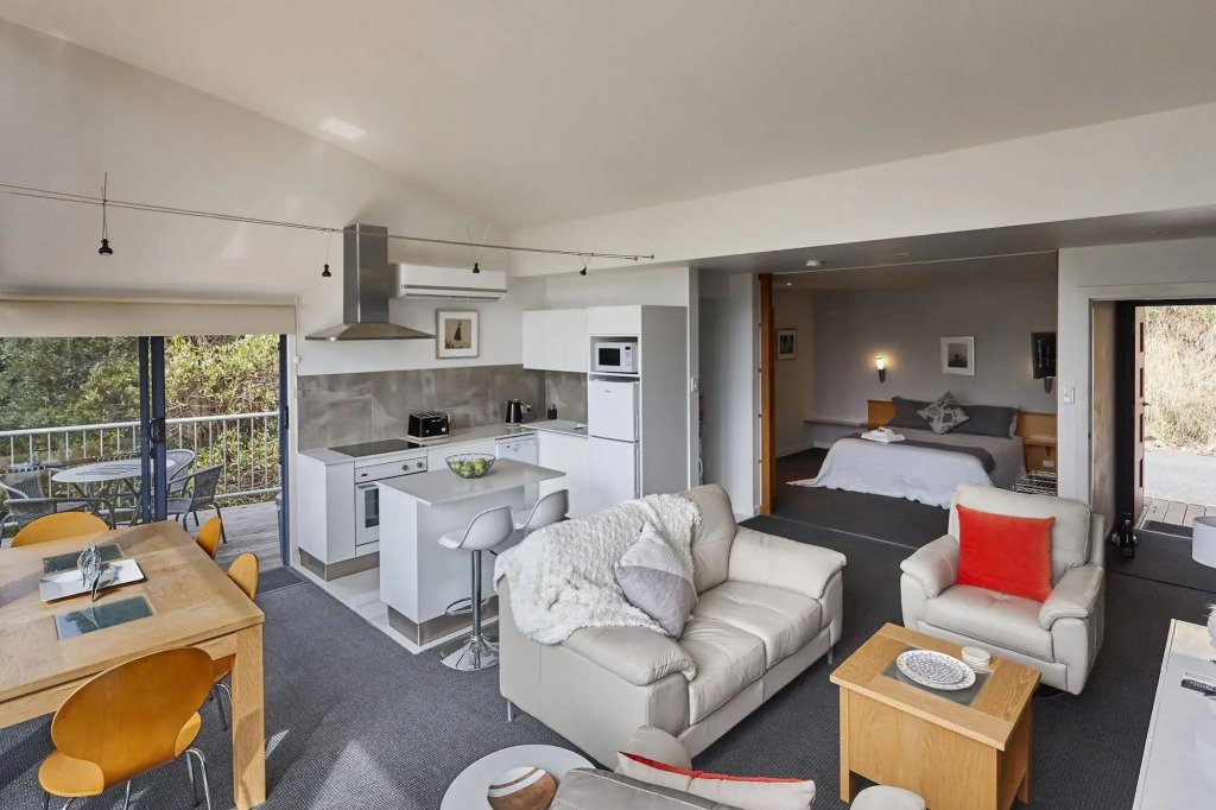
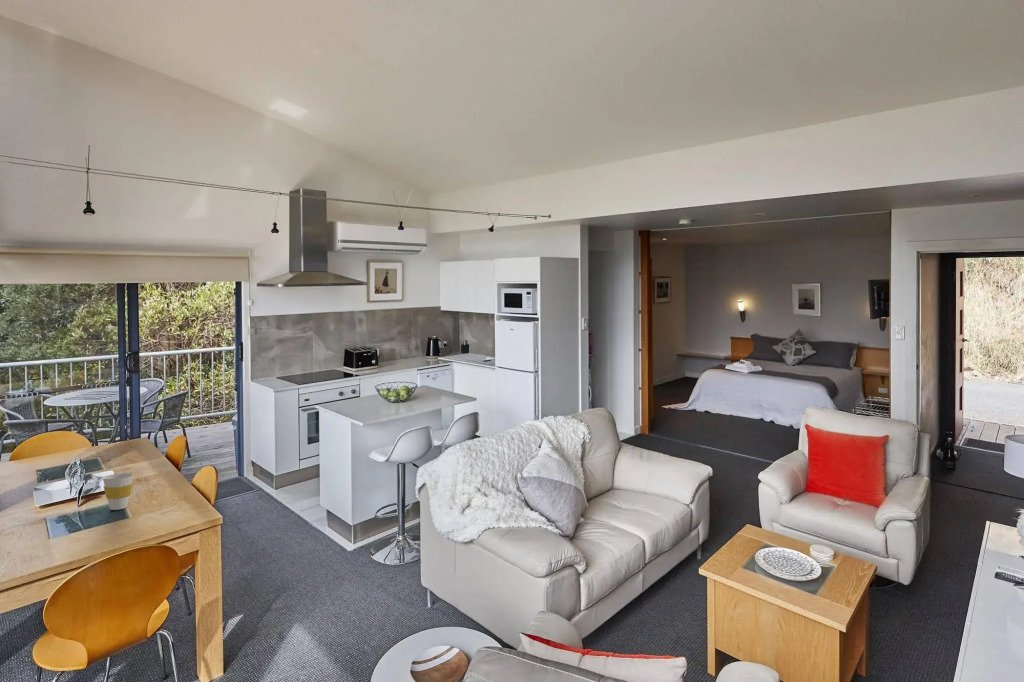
+ cup [102,472,135,511]
